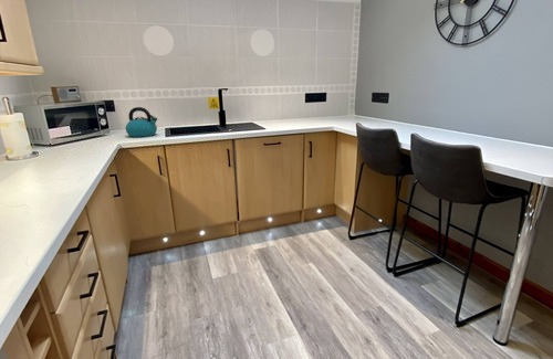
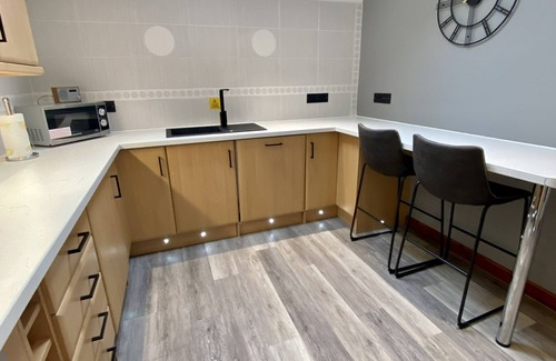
- kettle [125,106,158,138]
